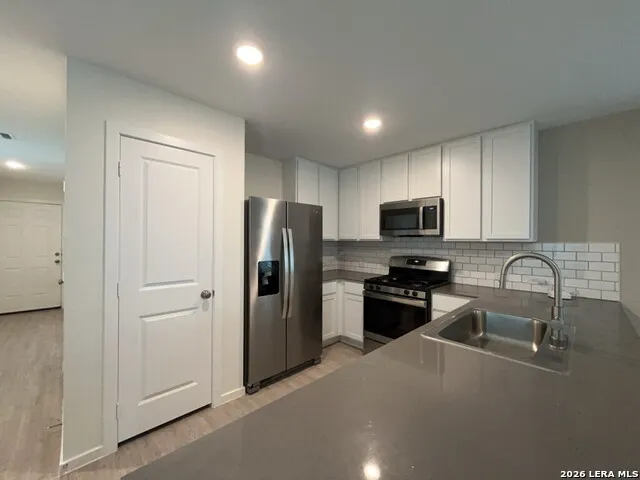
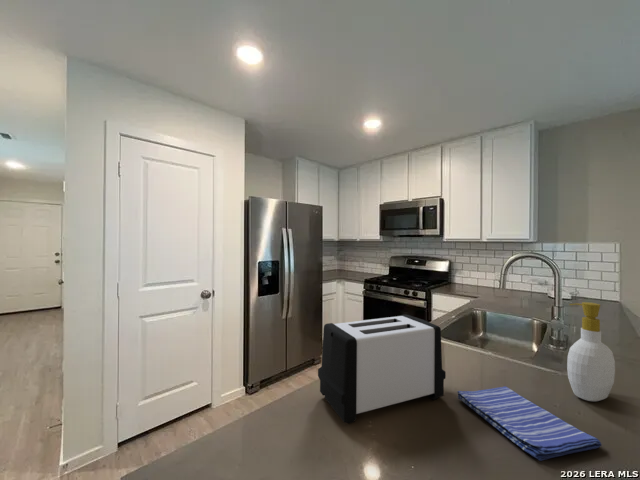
+ soap bottle [566,301,616,402]
+ toaster [317,314,447,424]
+ dish towel [456,386,602,462]
